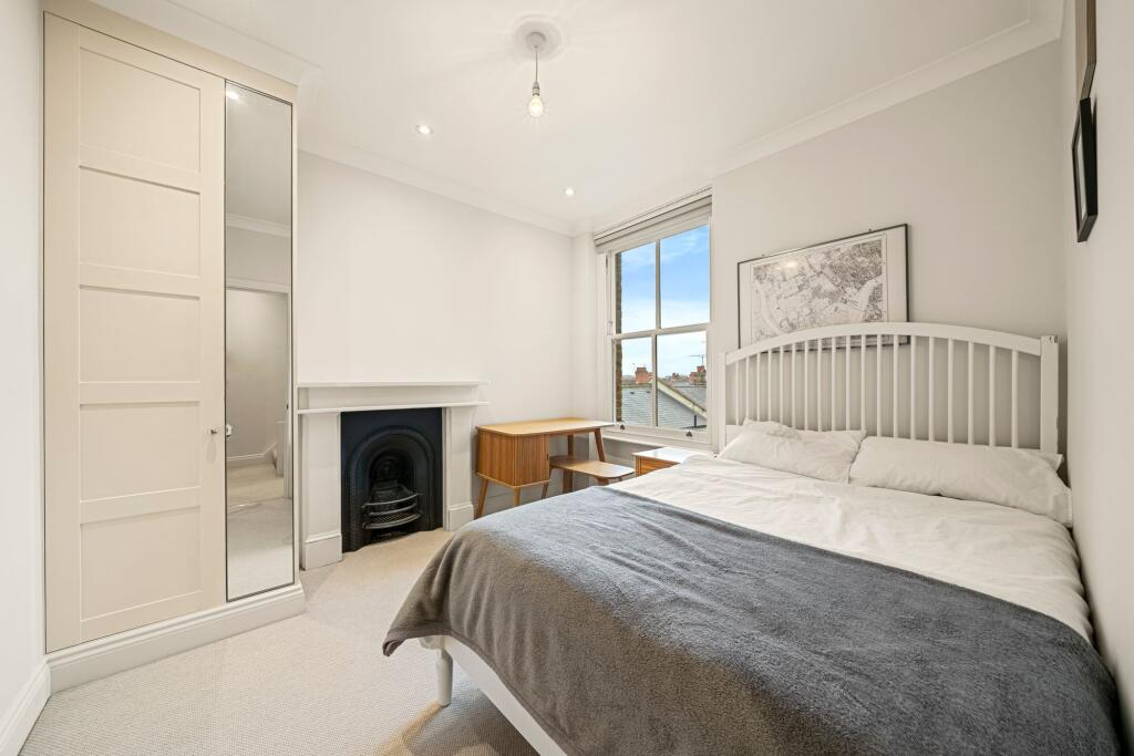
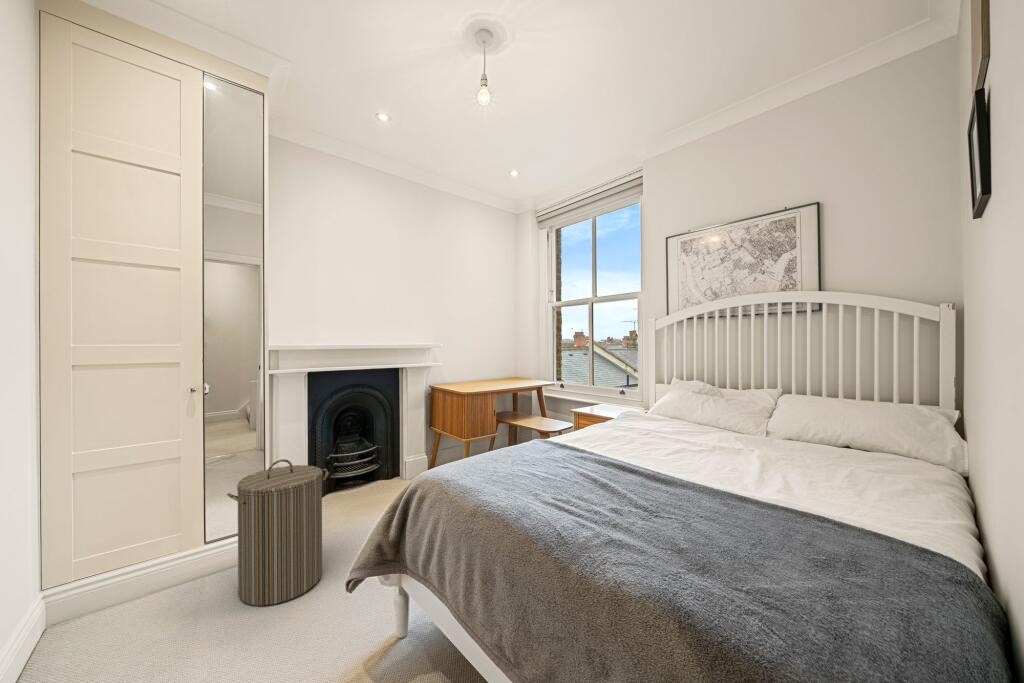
+ laundry hamper [226,458,329,607]
